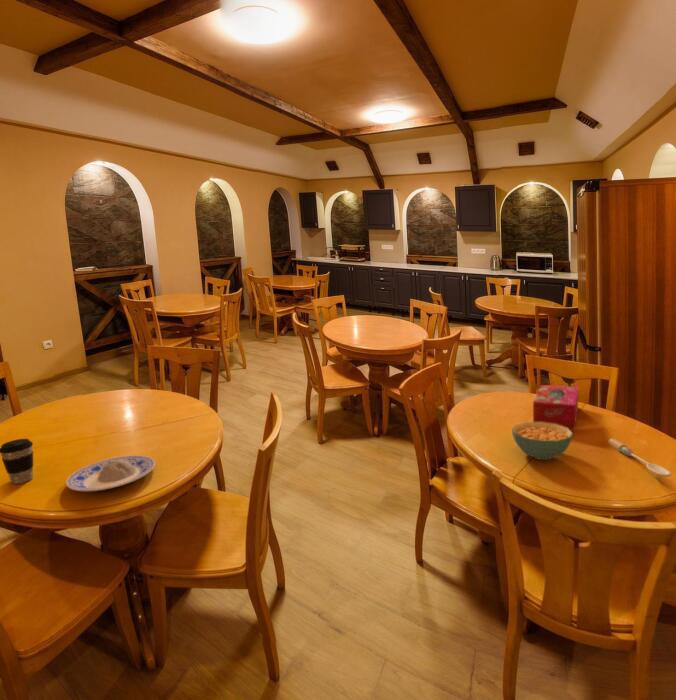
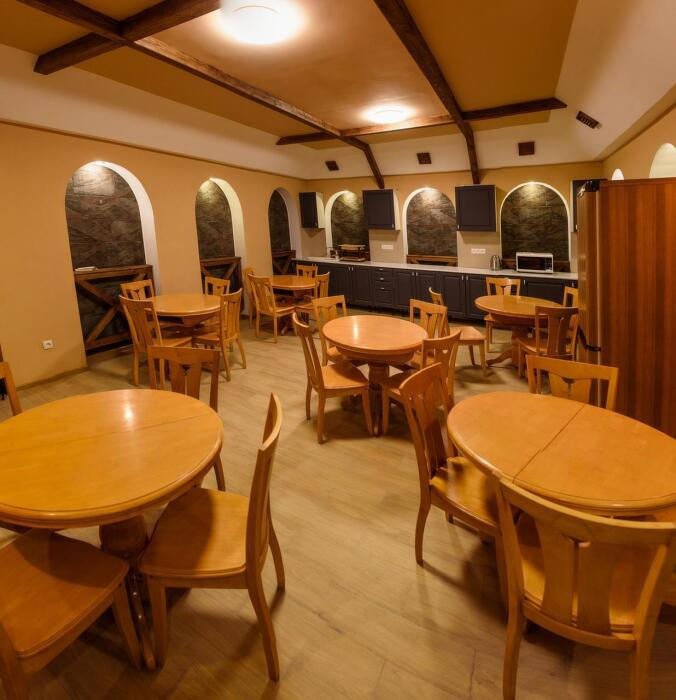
- plate [65,454,156,492]
- cereal bowl [511,421,574,461]
- coffee cup [0,438,34,485]
- spoon [607,437,672,478]
- tissue box [532,384,579,431]
